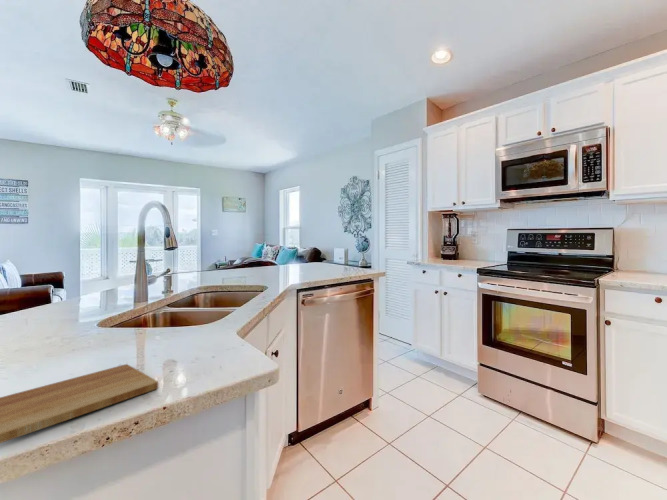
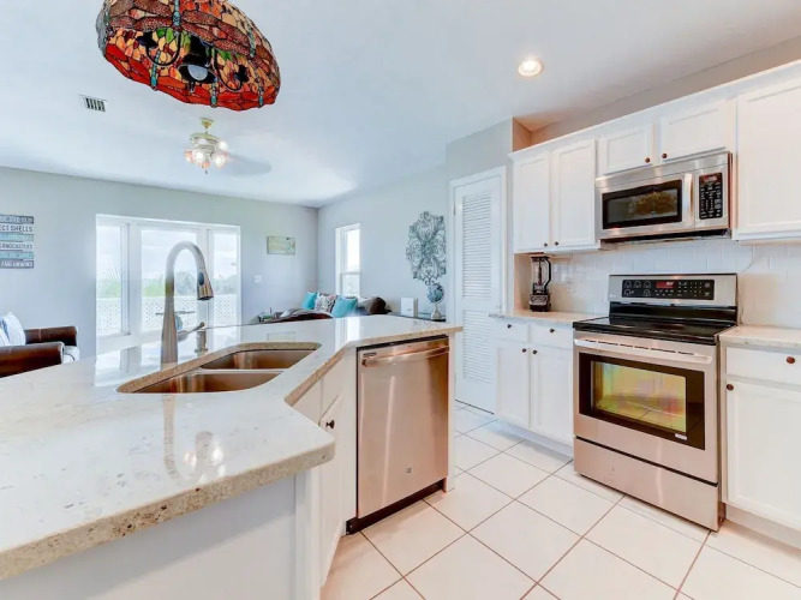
- cutting board [0,363,159,444]
